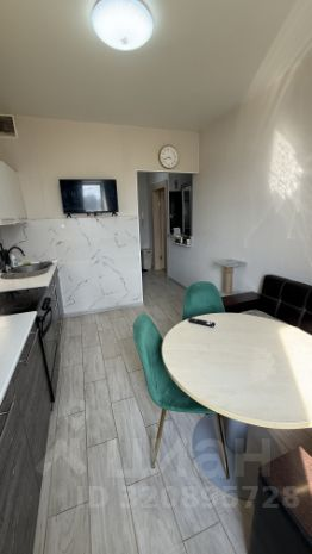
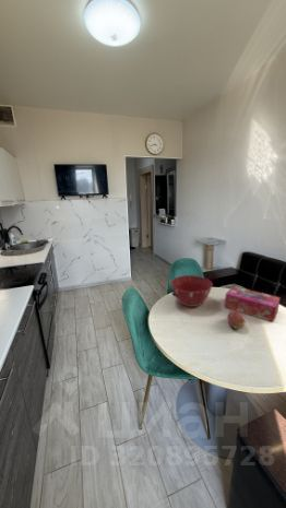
+ fruit [226,310,246,330]
+ tissue box [224,285,282,323]
+ mixing bowl [170,274,214,308]
